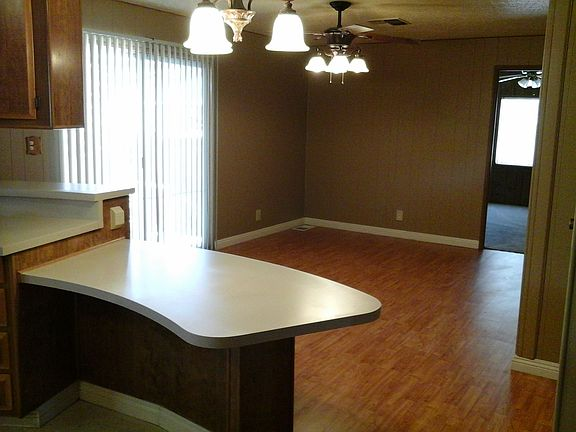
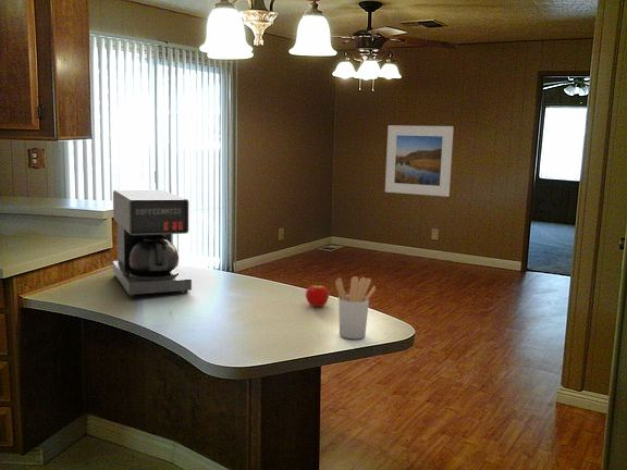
+ fruit [305,283,330,308]
+ coffee maker [111,189,193,298]
+ utensil holder [334,275,377,339]
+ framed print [384,124,454,198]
